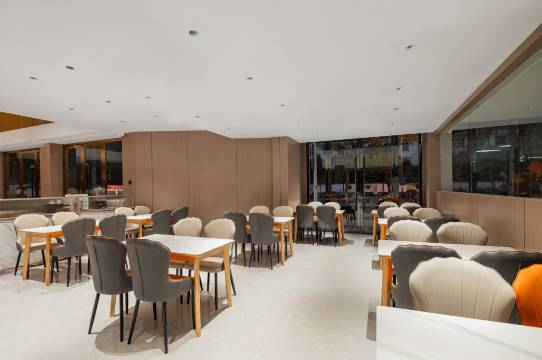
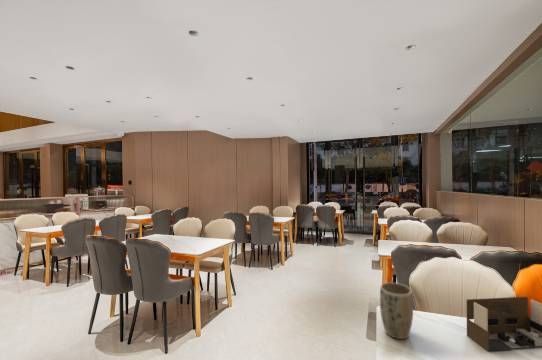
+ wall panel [466,296,542,352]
+ plant pot [379,282,414,340]
